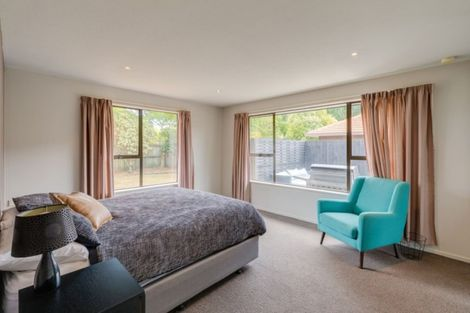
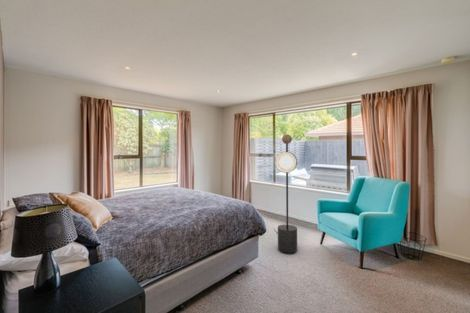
+ floor lamp [273,133,298,254]
